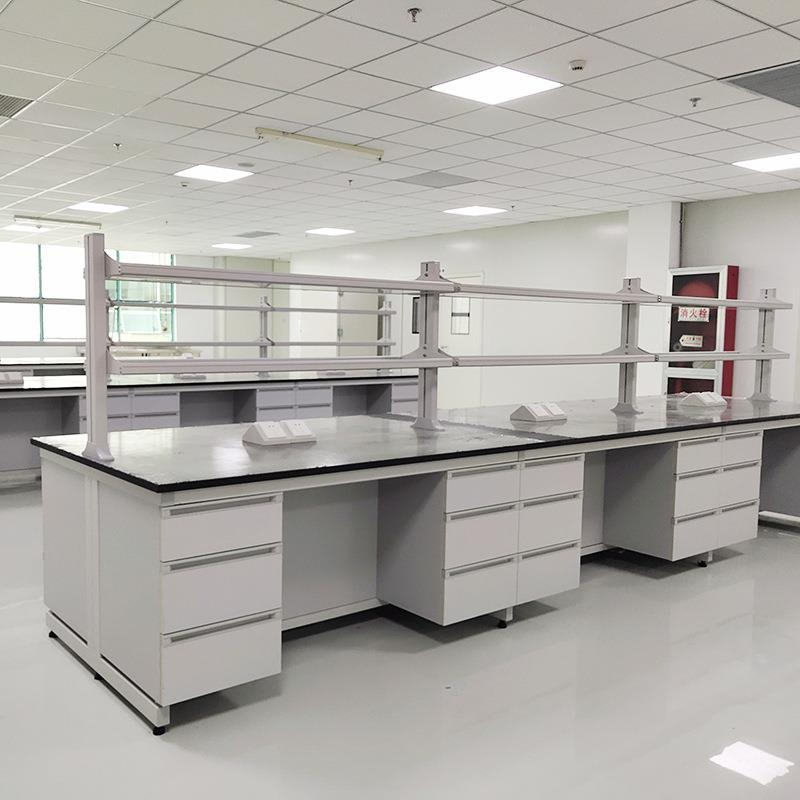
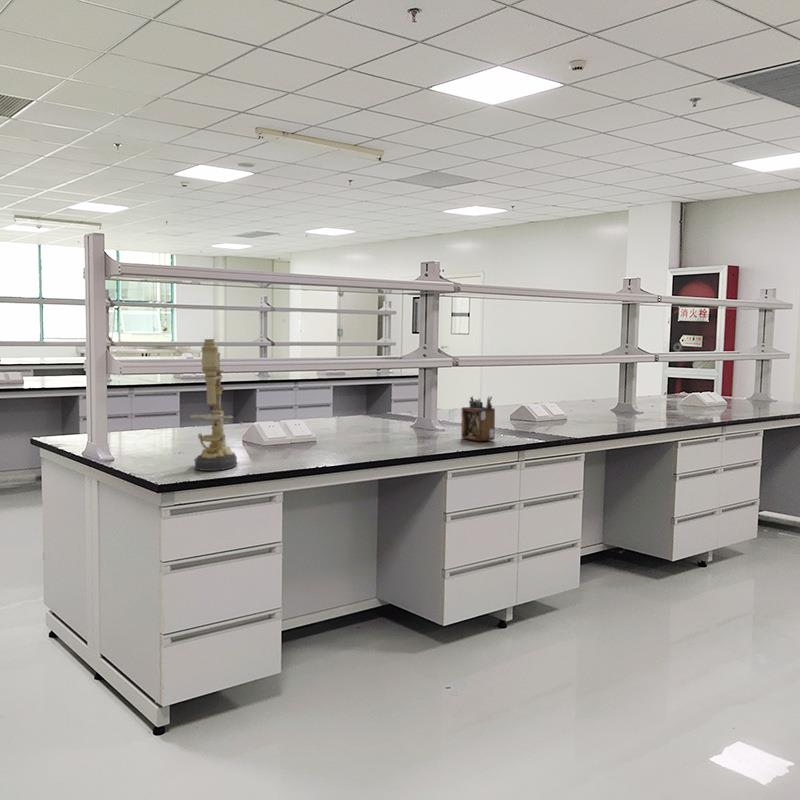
+ microscope [189,338,239,472]
+ desk organizer [460,395,496,442]
